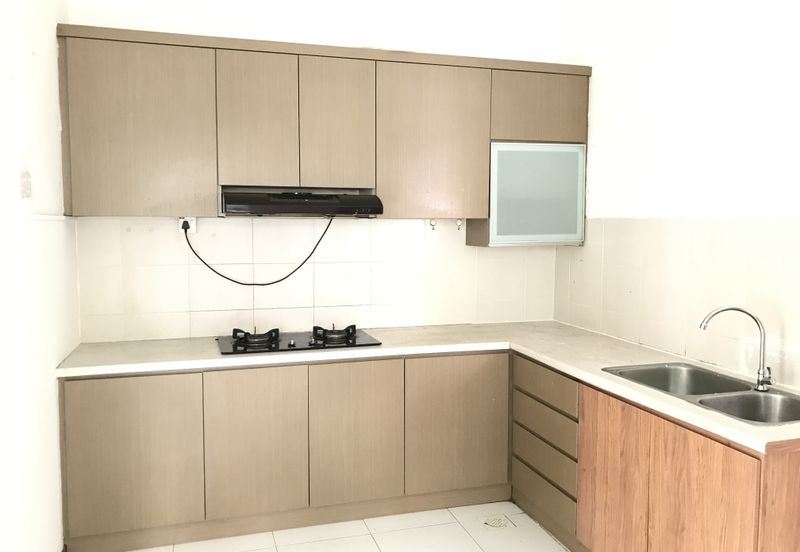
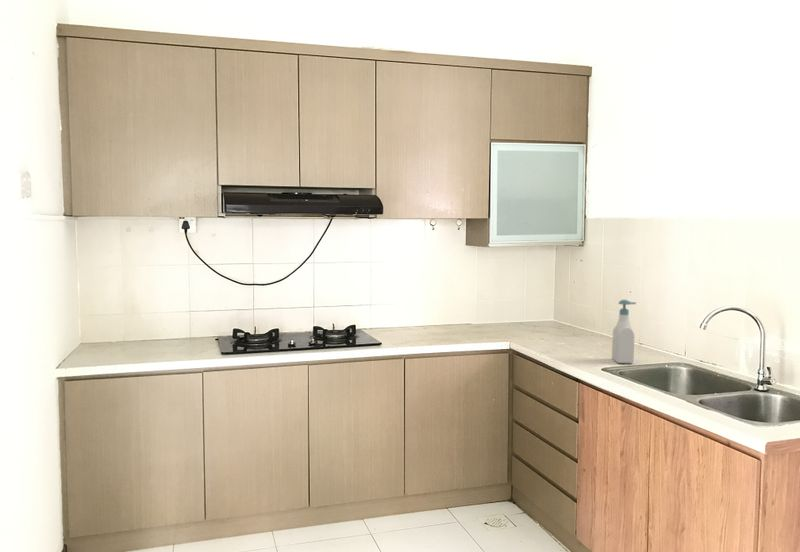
+ soap bottle [611,299,637,364]
